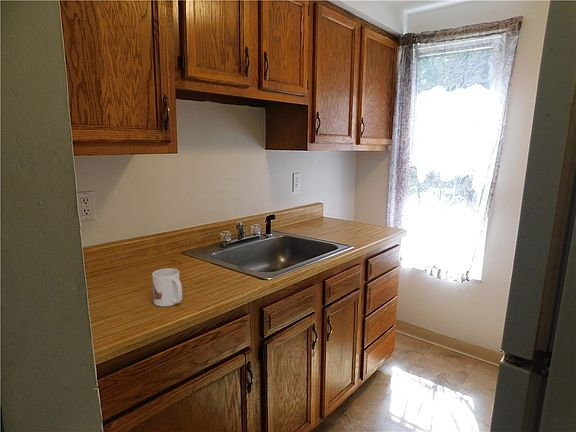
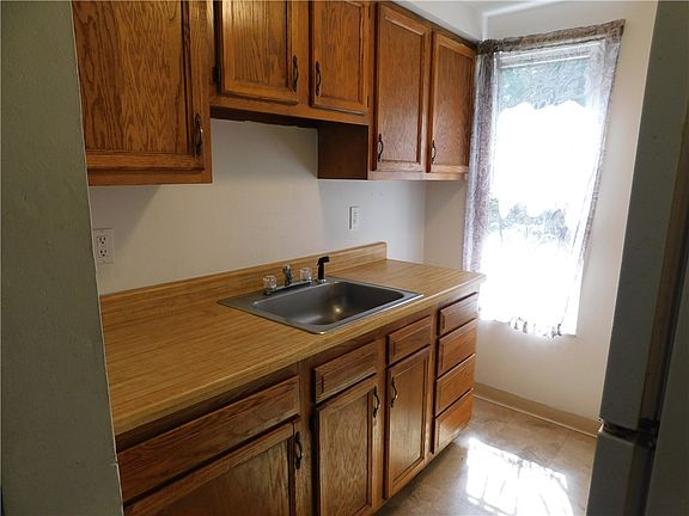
- mug [151,267,183,307]
